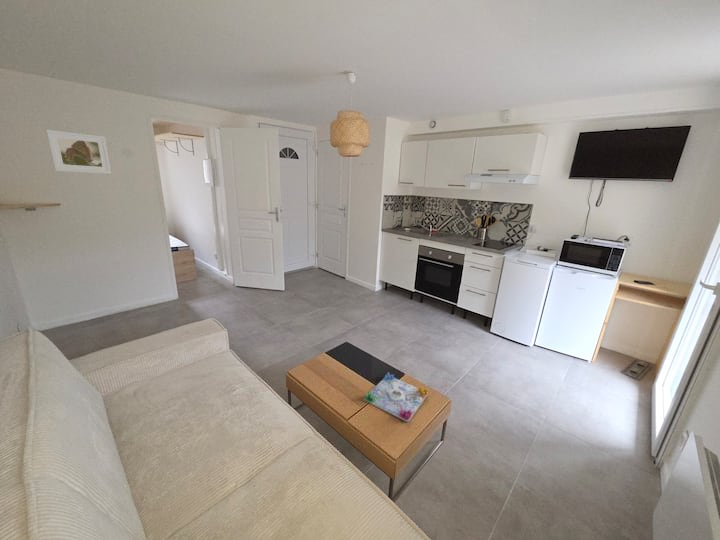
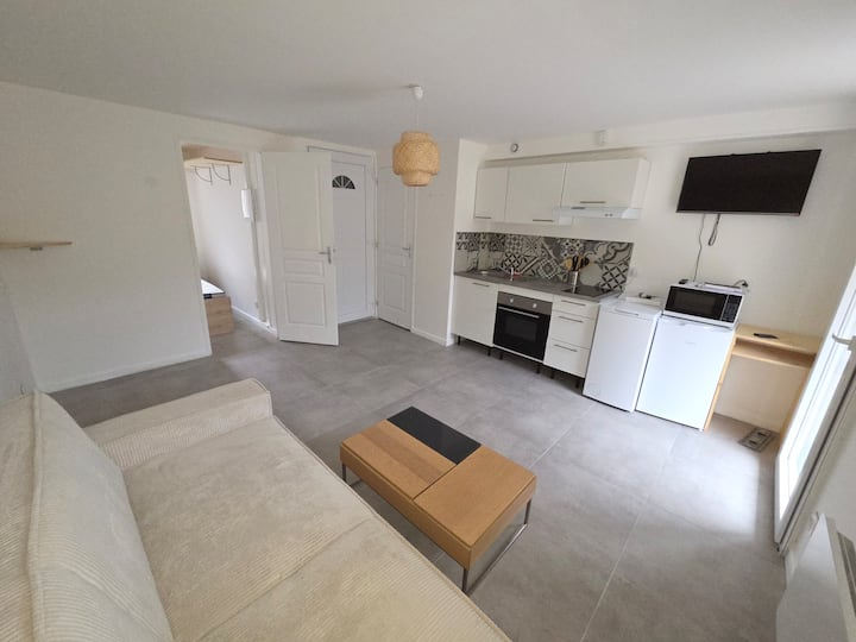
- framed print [45,129,112,175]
- board game [363,372,429,423]
